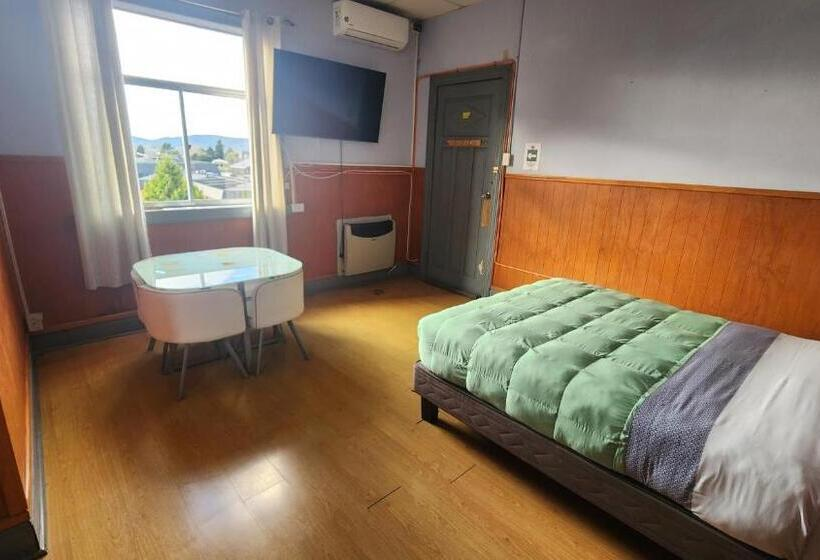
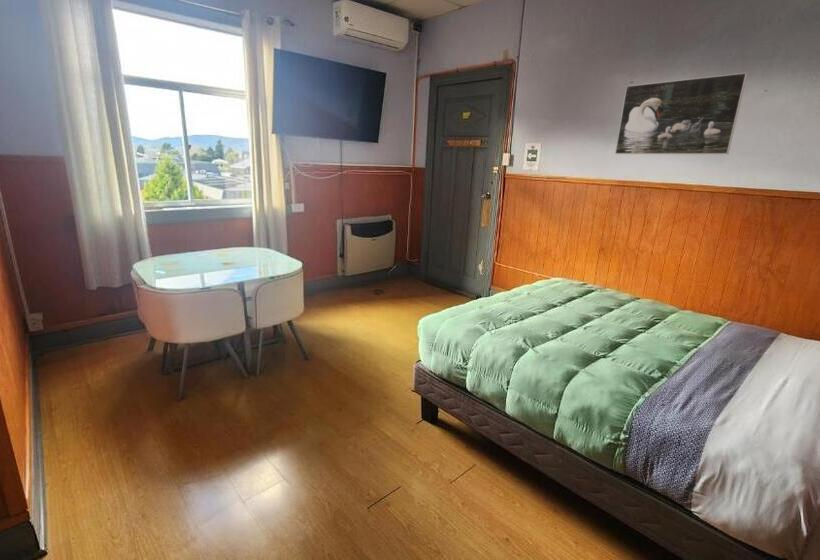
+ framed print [614,72,749,155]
